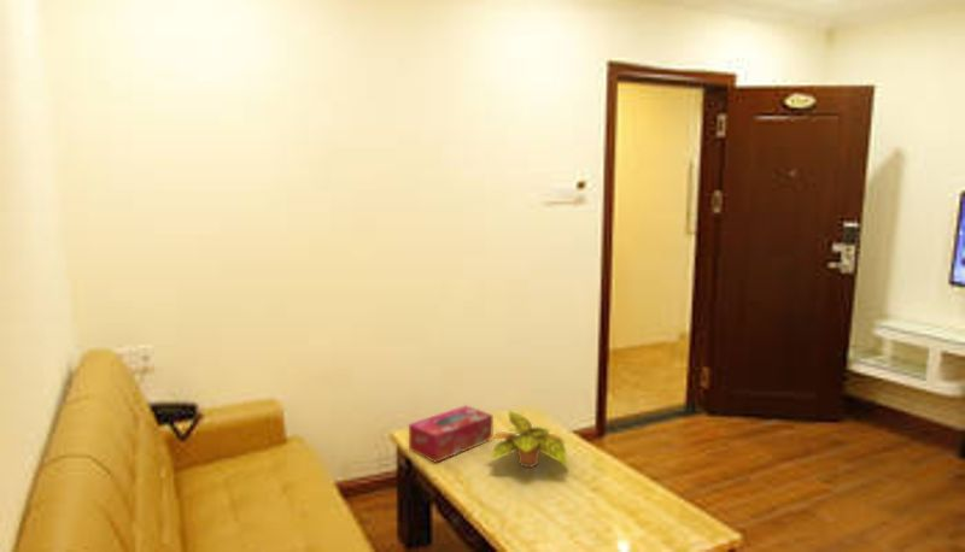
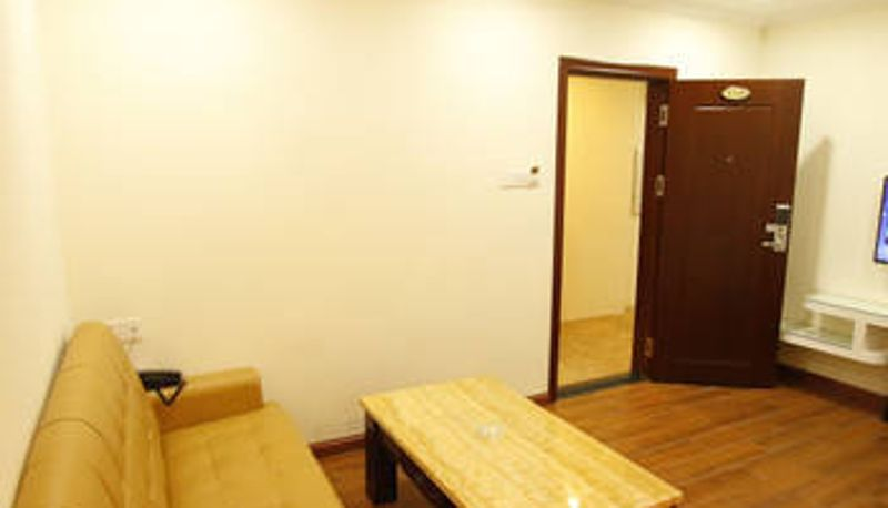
- plant [489,409,571,469]
- tissue box [408,404,495,464]
